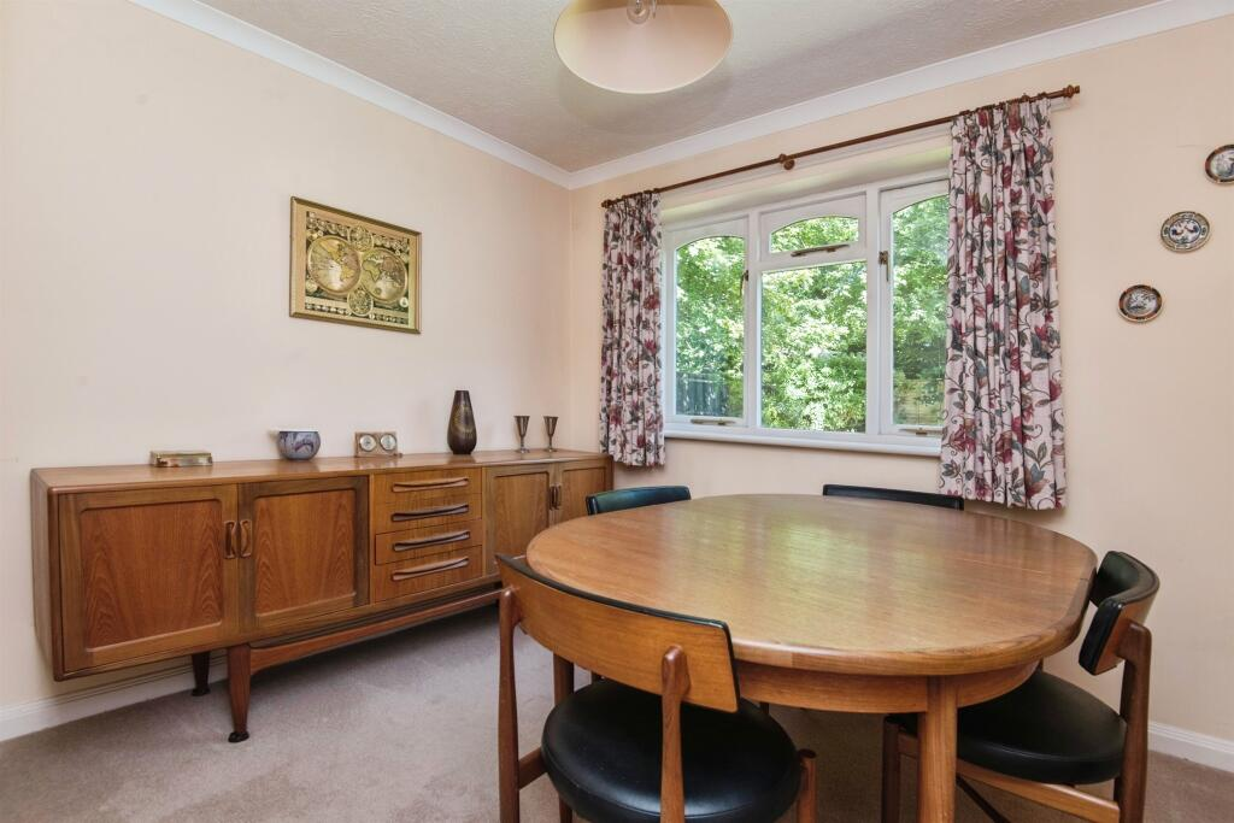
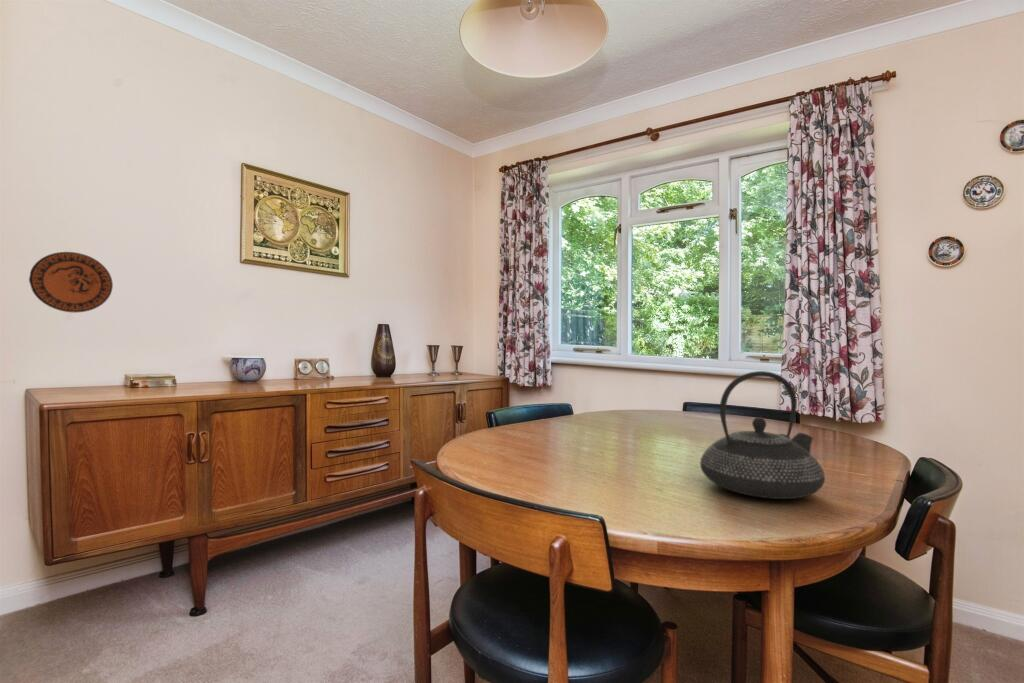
+ decorative plate [28,251,114,314]
+ teapot [699,370,826,500]
